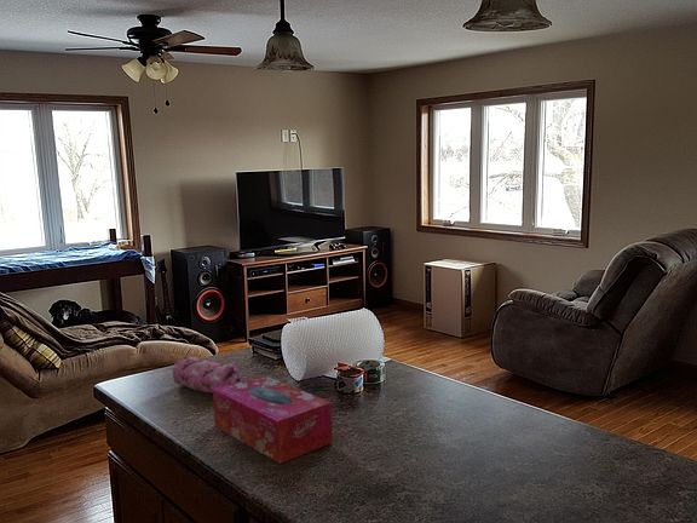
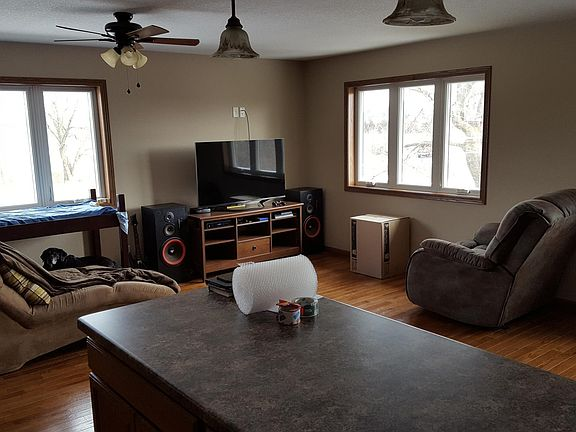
- tissue box [212,374,334,465]
- pencil case [172,355,242,395]
